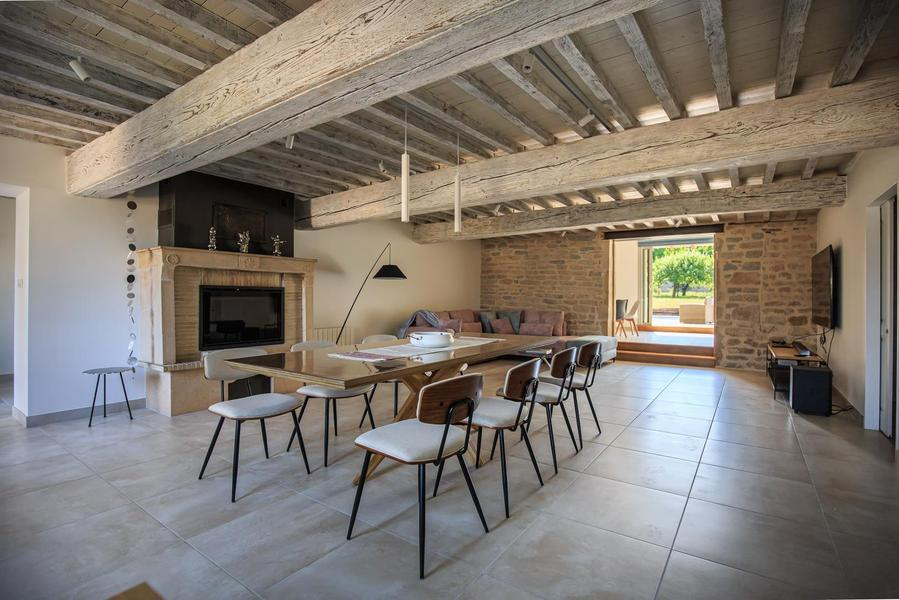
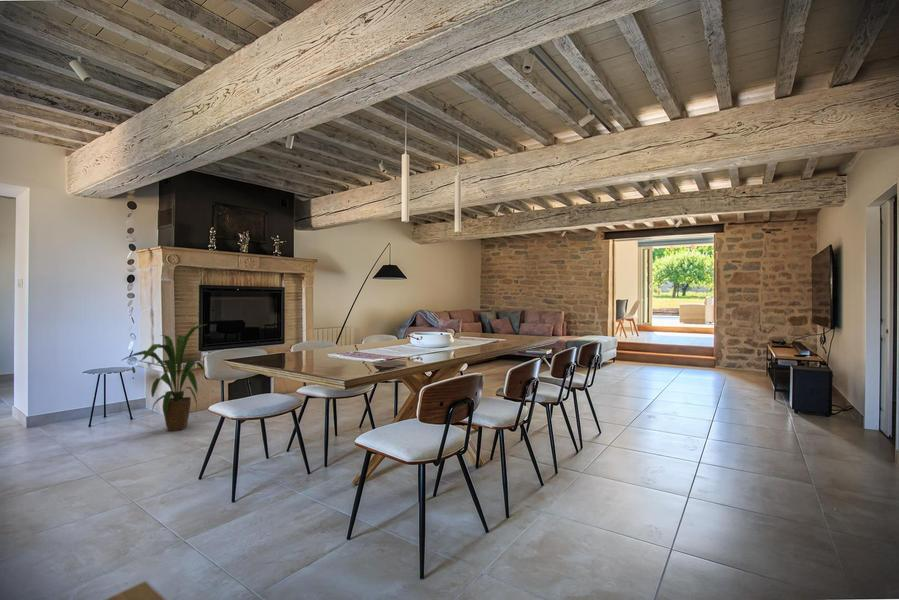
+ house plant [120,323,209,432]
